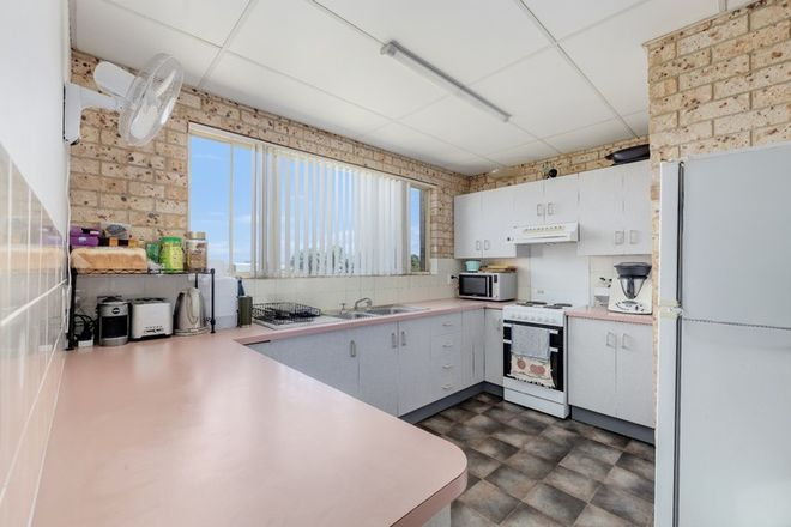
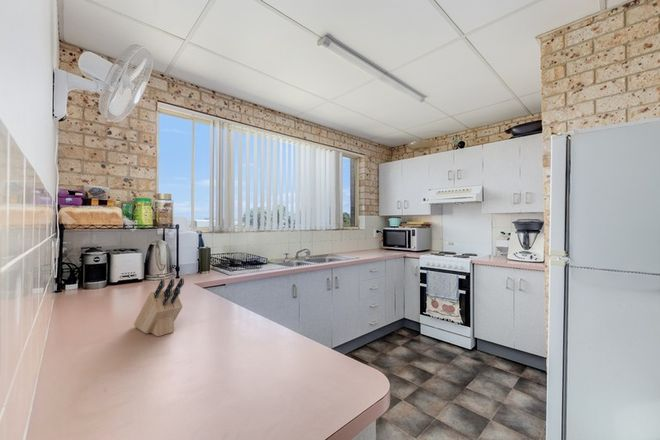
+ knife block [133,277,185,337]
